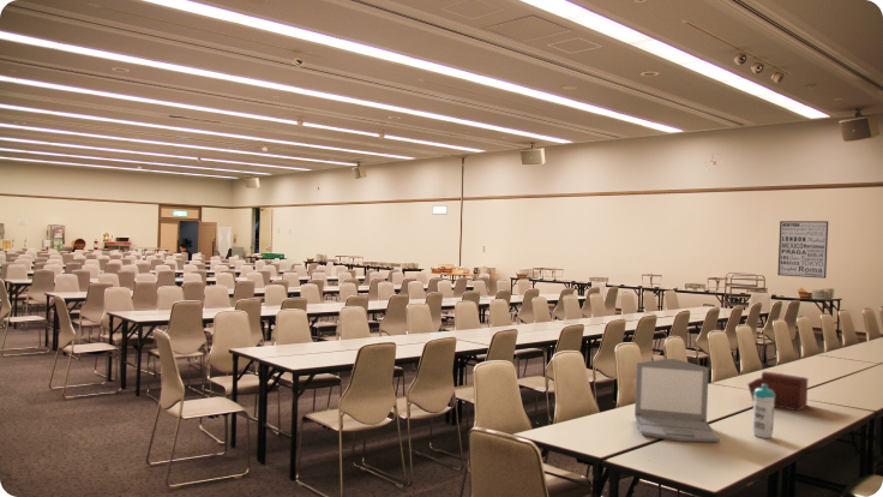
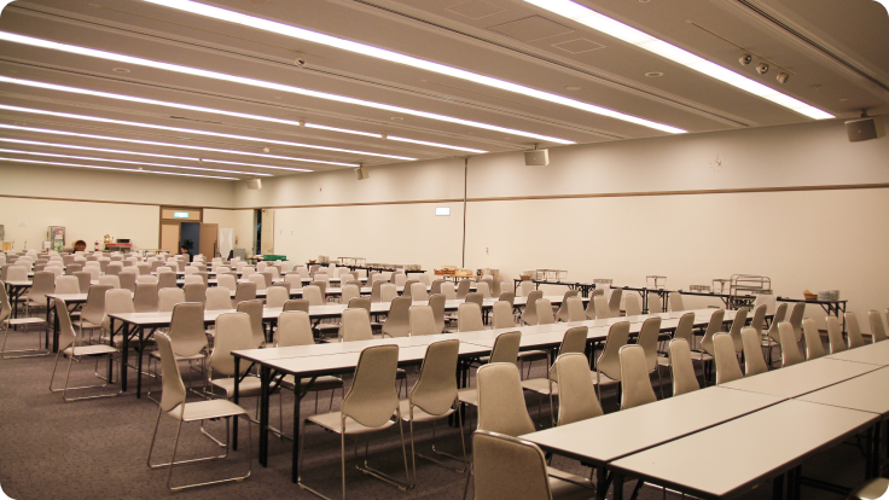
- wall art [776,220,829,280]
- laptop [633,358,721,444]
- sewing box [746,370,809,412]
- water bottle [751,384,775,439]
